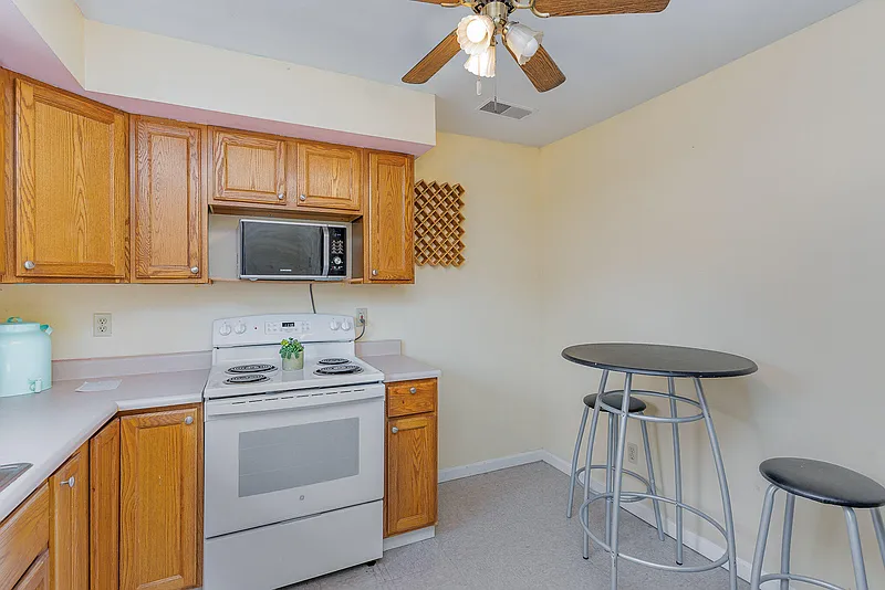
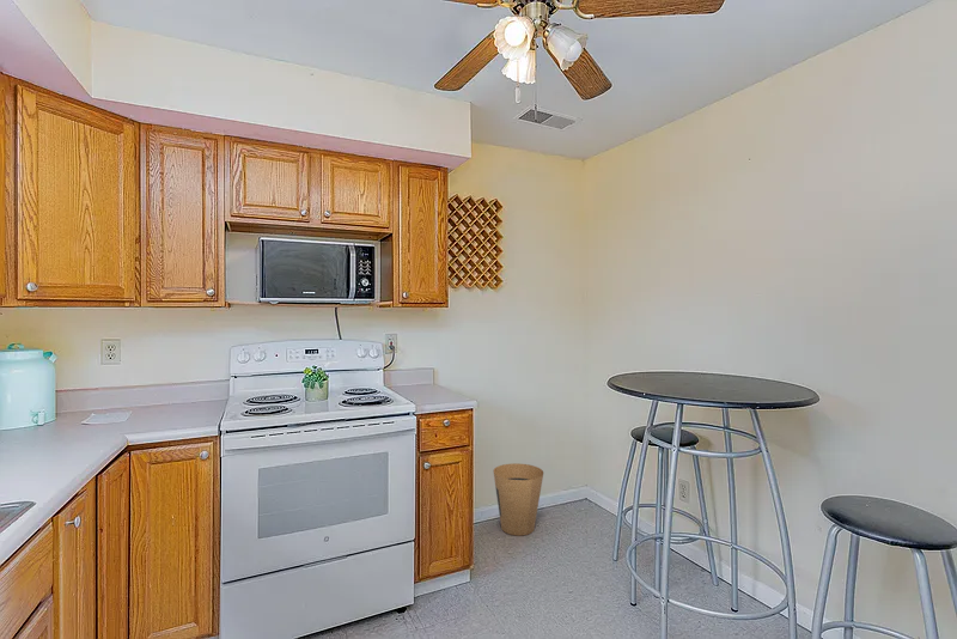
+ trash can [493,462,544,537]
